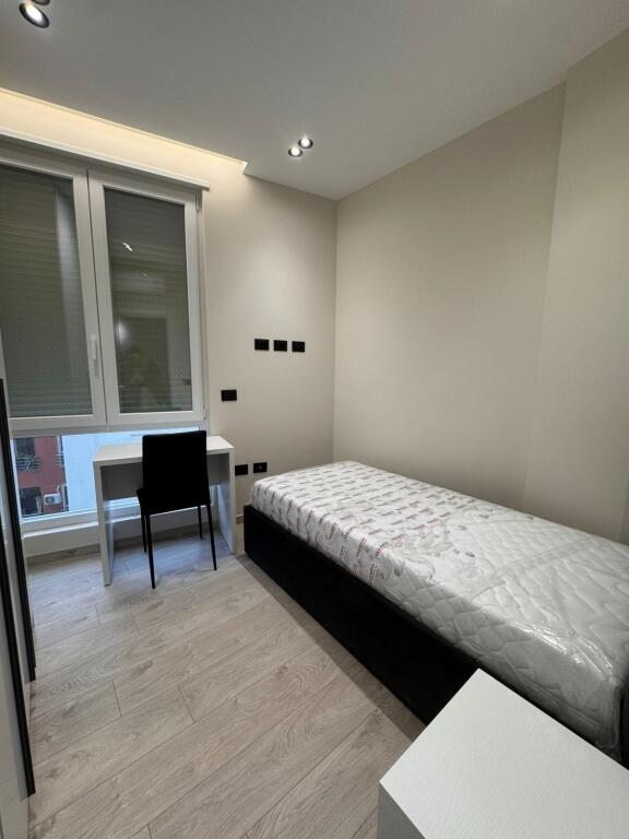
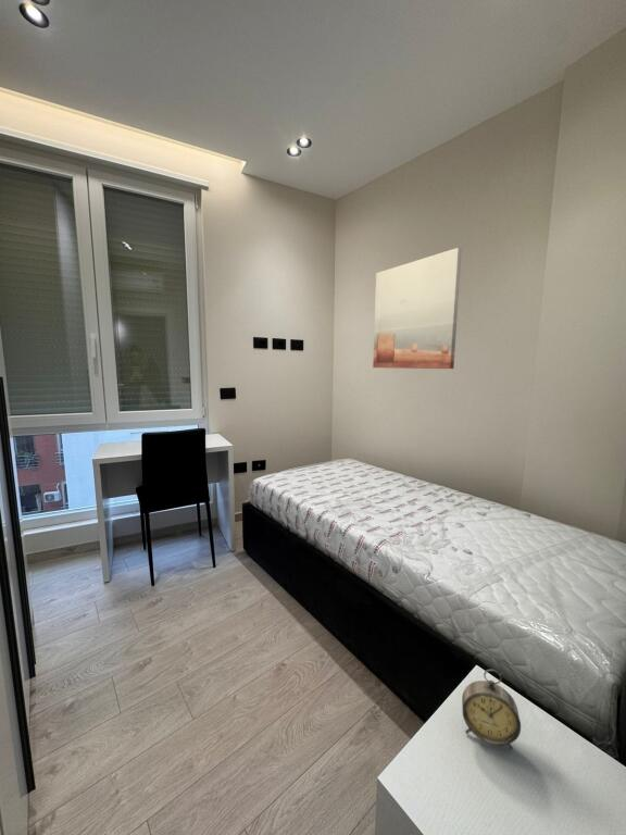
+ alarm clock [461,669,522,750]
+ wall art [372,247,463,370]
